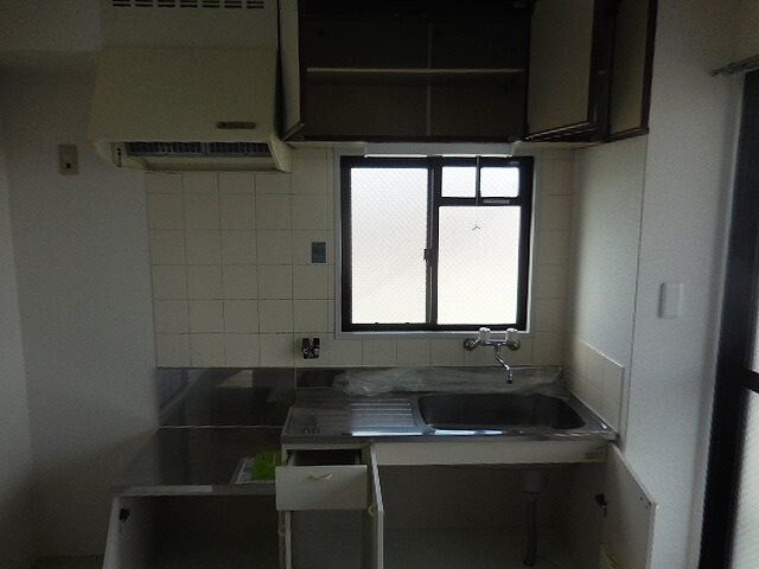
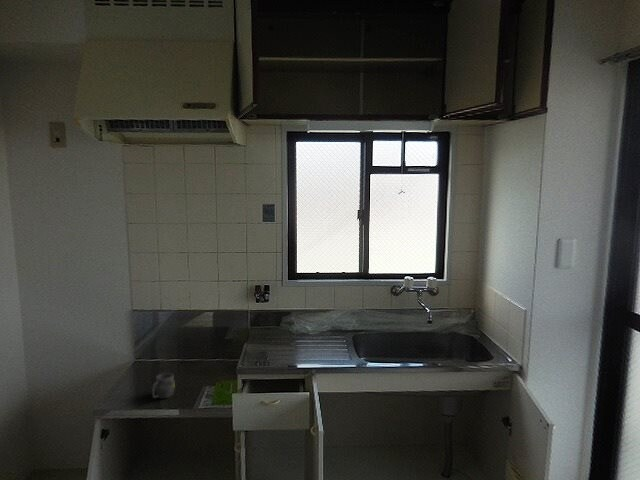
+ mug [151,372,176,399]
